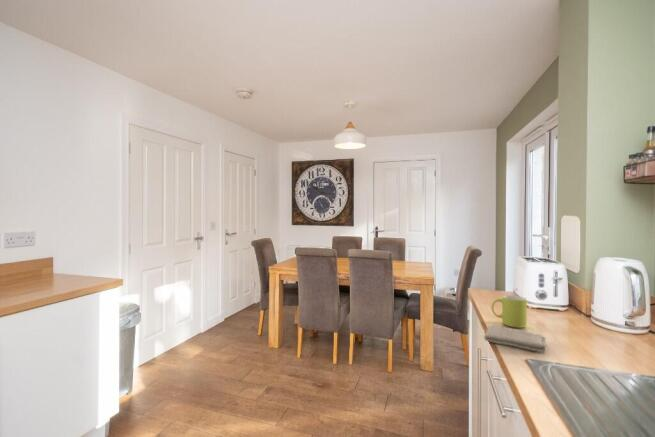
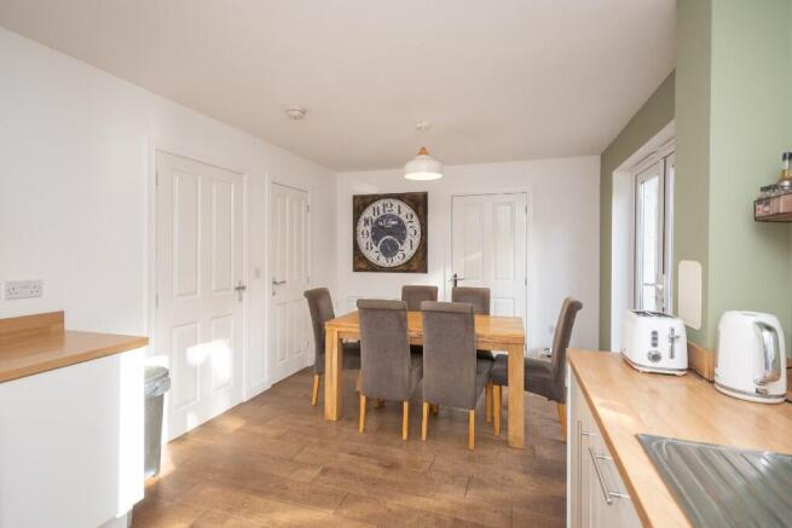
- washcloth [483,325,547,354]
- mug [490,294,528,329]
